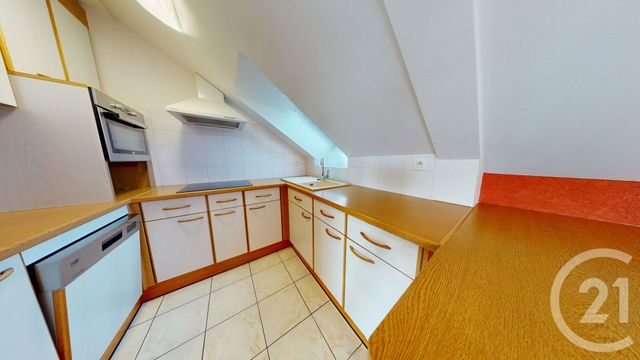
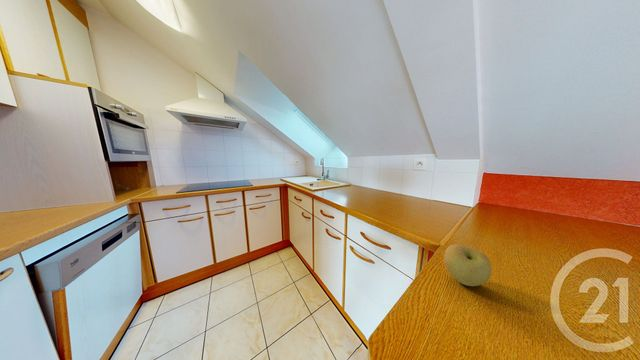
+ apple [443,244,492,287]
